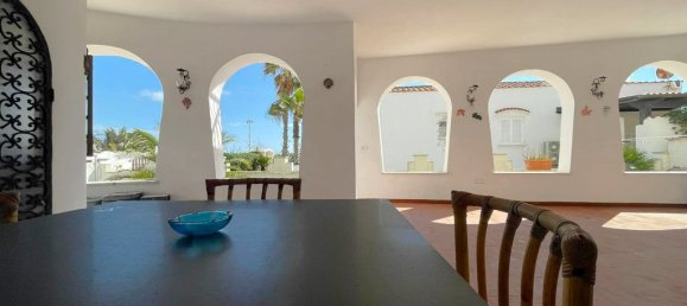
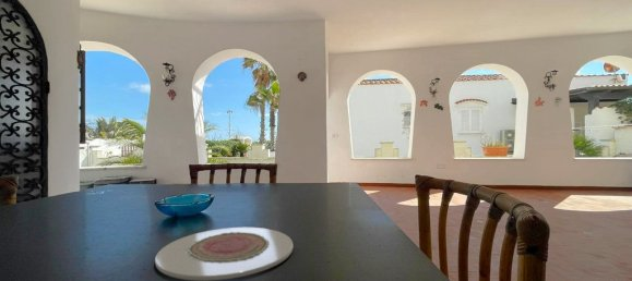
+ plate [154,227,294,281]
